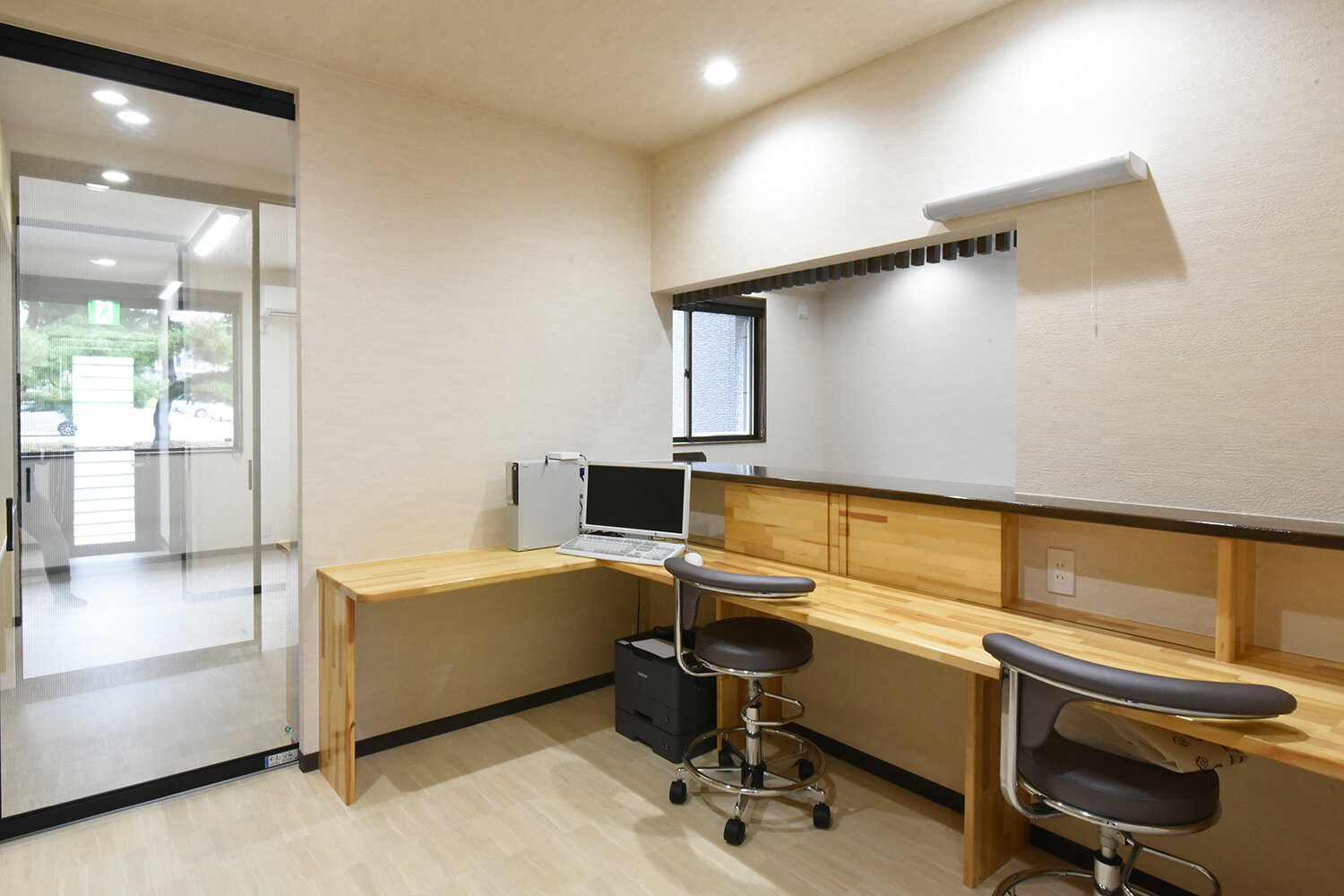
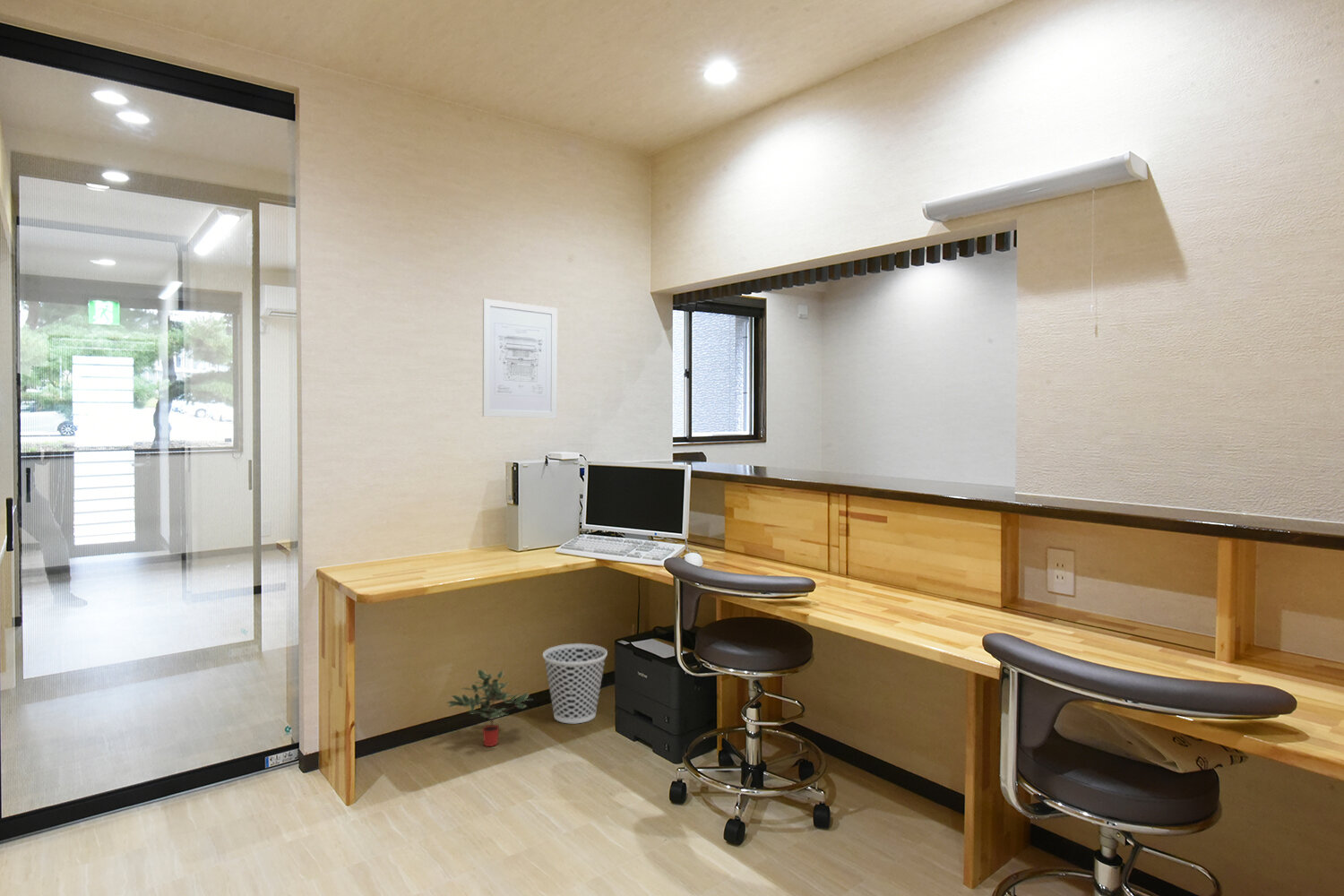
+ potted plant [446,669,534,747]
+ wastebasket [542,642,608,724]
+ wall art [482,297,558,419]
